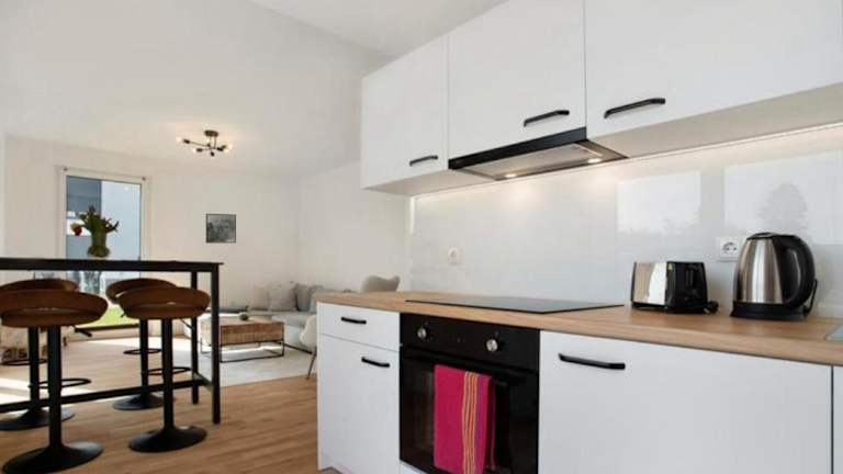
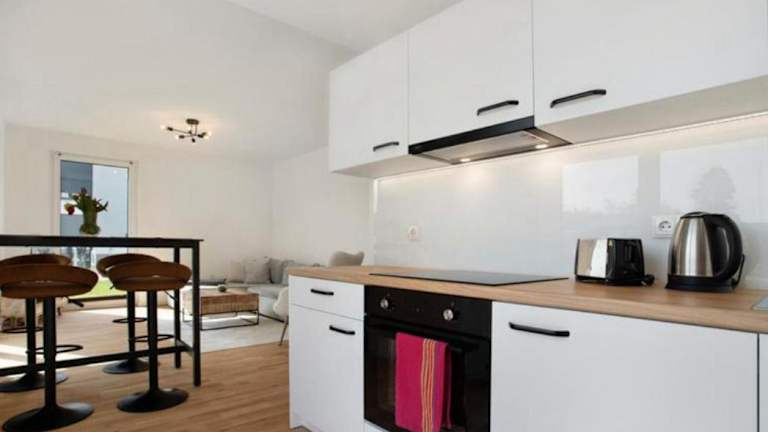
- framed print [205,213,237,245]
